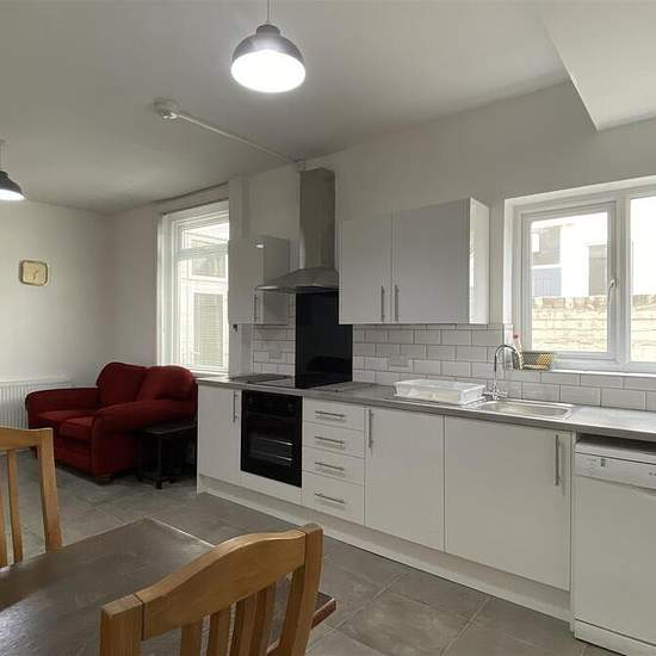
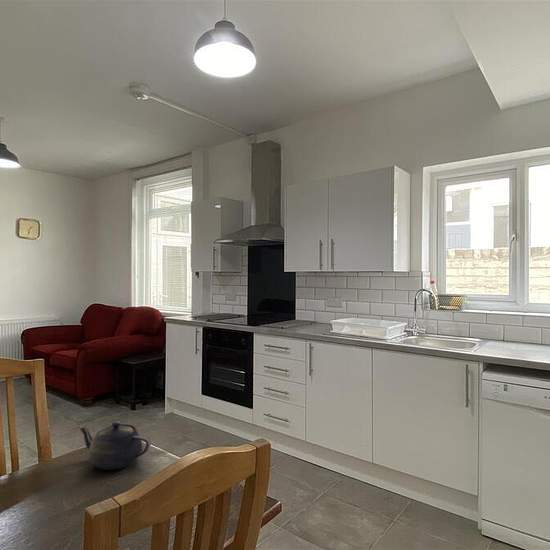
+ teapot [78,421,152,471]
